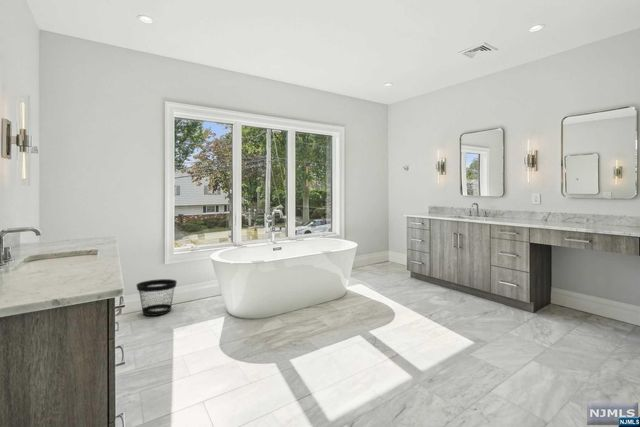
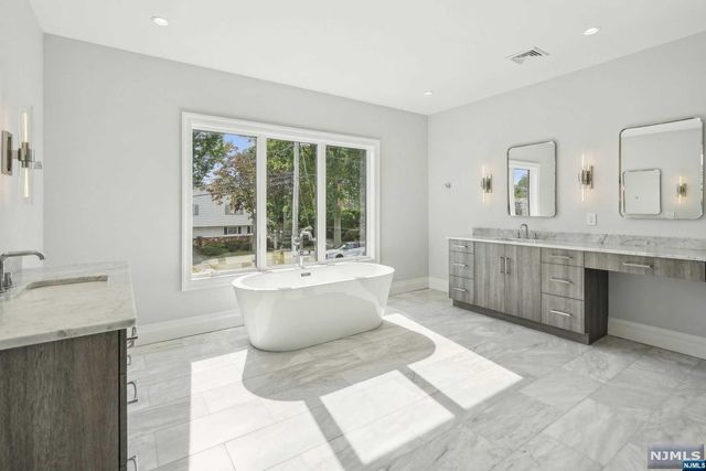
- wastebasket [135,278,178,317]
